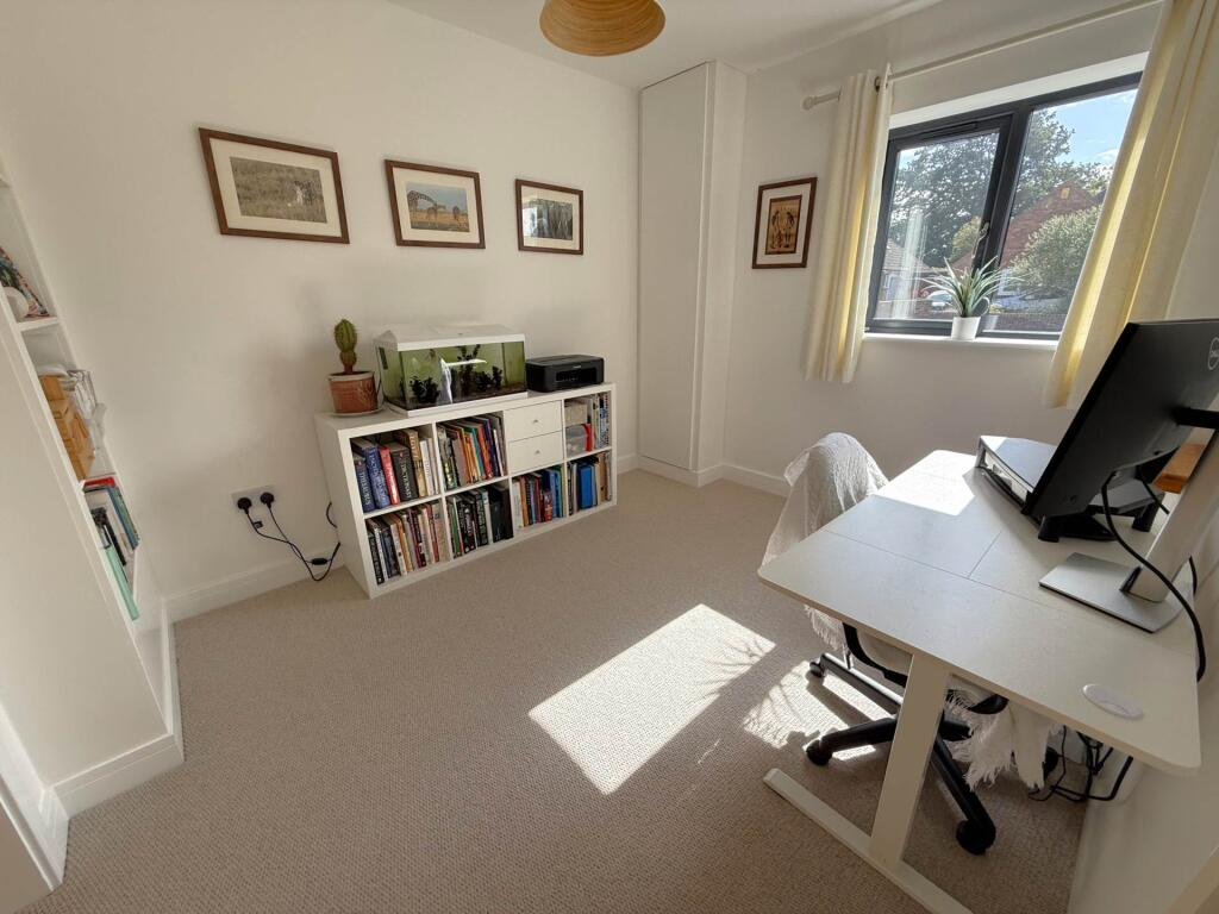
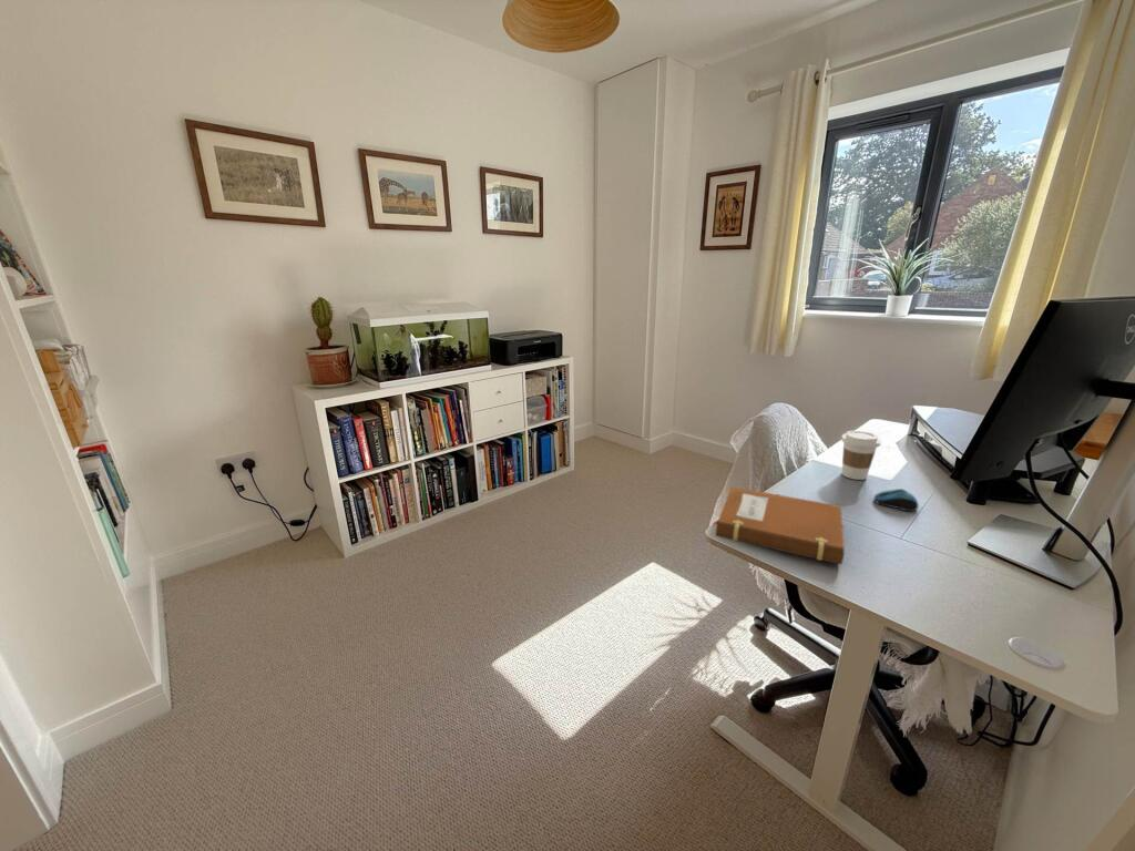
+ computer mouse [873,488,919,512]
+ coffee cup [840,430,882,481]
+ notebook [710,485,846,566]
